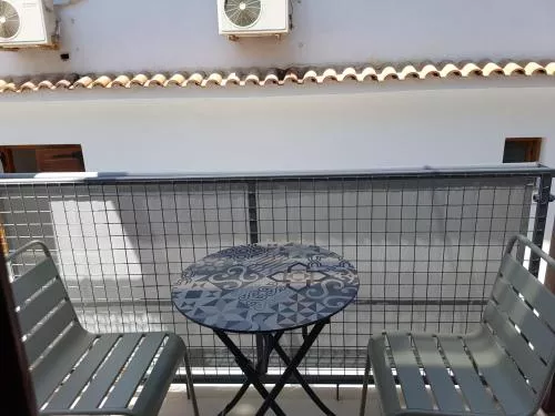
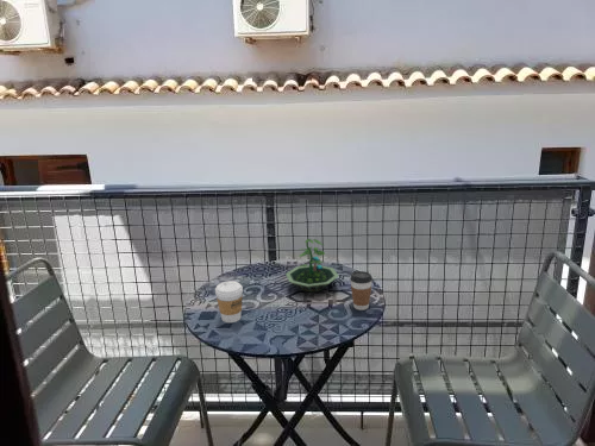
+ coffee cup [349,270,374,312]
+ coffee cup [214,279,244,323]
+ terrarium [284,238,340,293]
